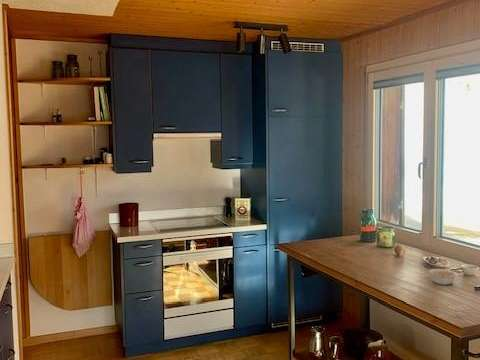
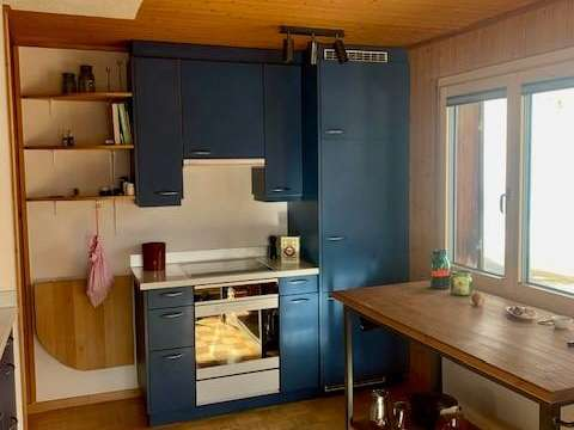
- legume [428,268,458,286]
